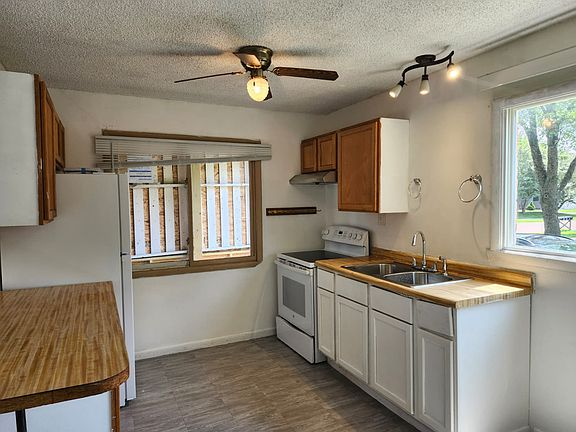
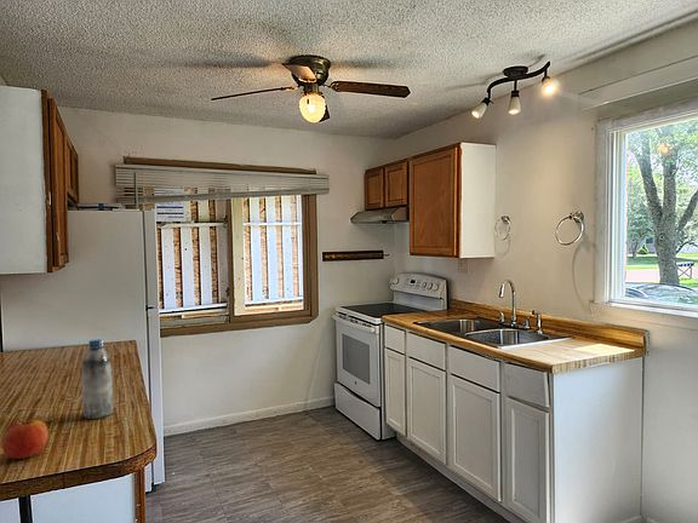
+ water bottle [80,338,114,420]
+ fruit [0,419,50,460]
